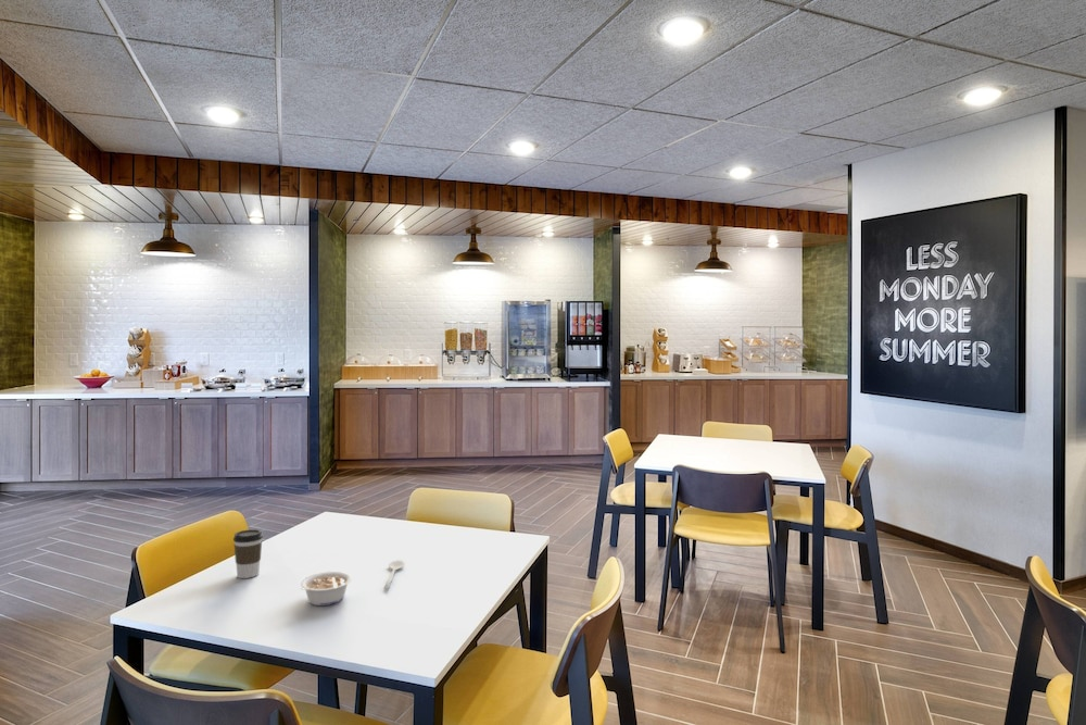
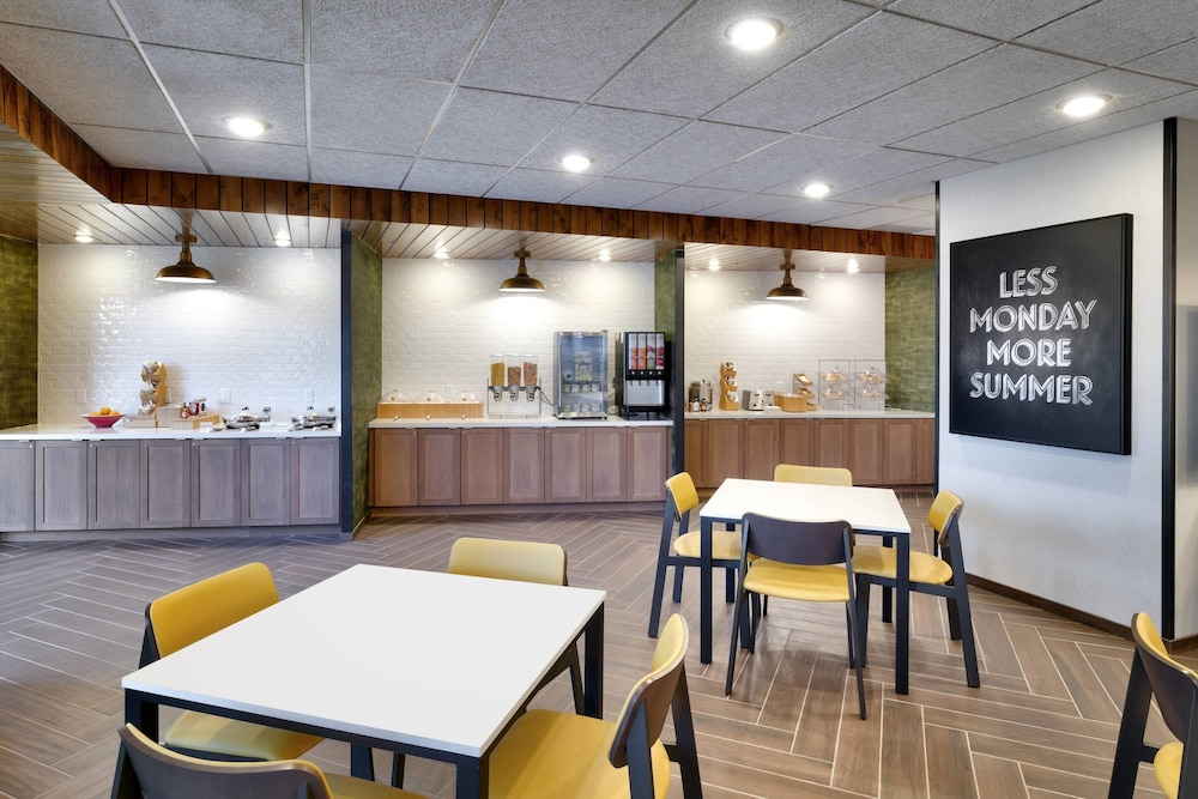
- legume [300,571,353,607]
- coffee cup [232,528,264,579]
- stirrer [383,559,406,589]
